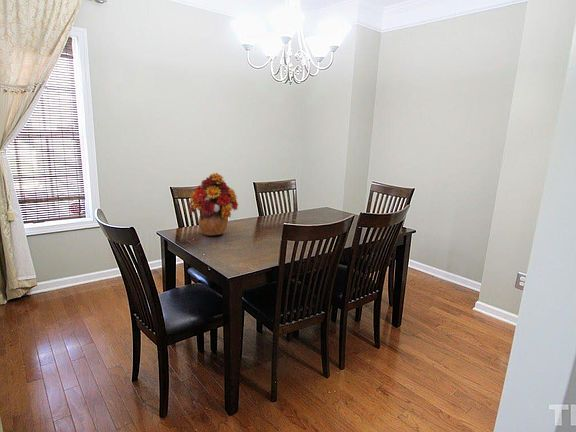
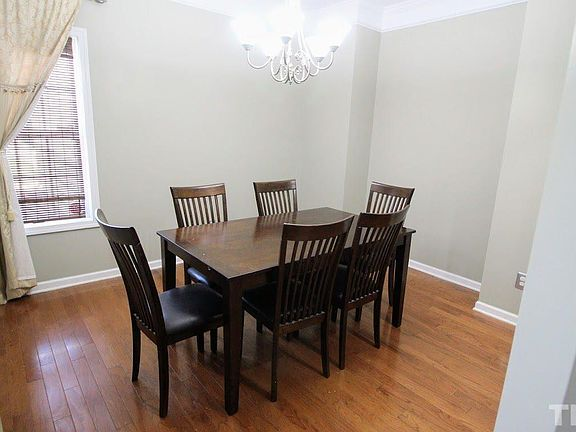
- flower arrangement [188,172,239,236]
